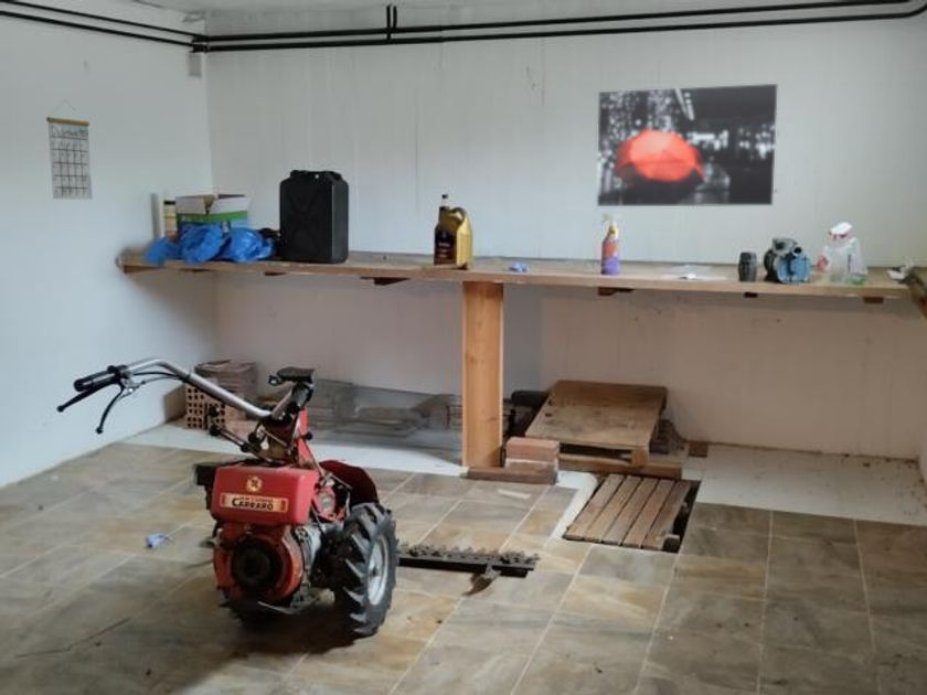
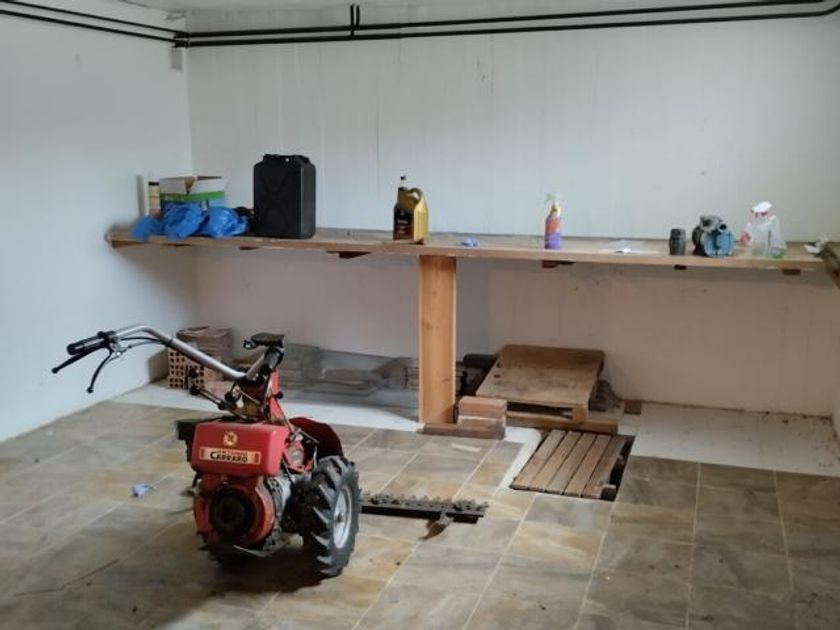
- wall art [596,83,778,207]
- calendar [45,99,94,201]
